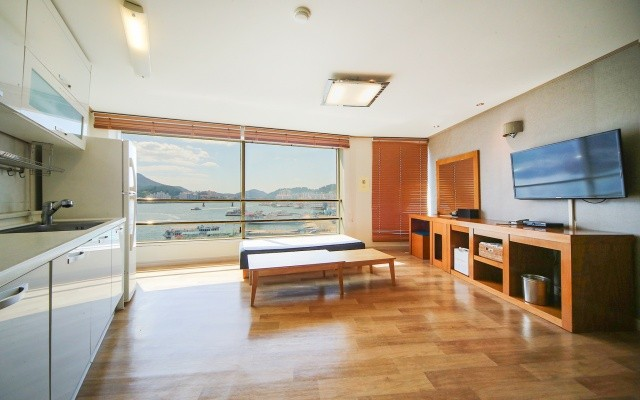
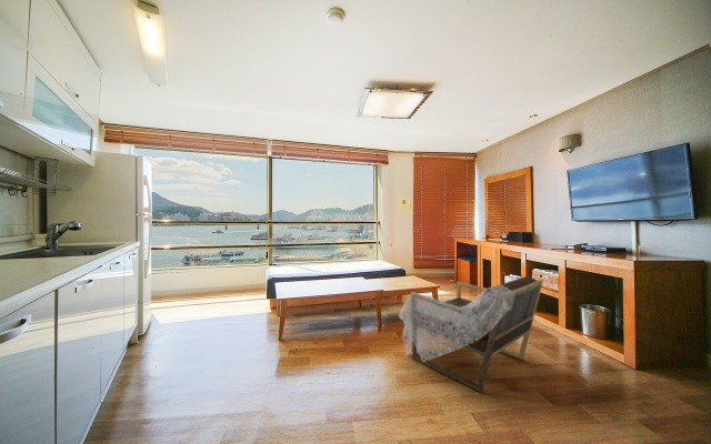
+ armchair [398,275,544,393]
